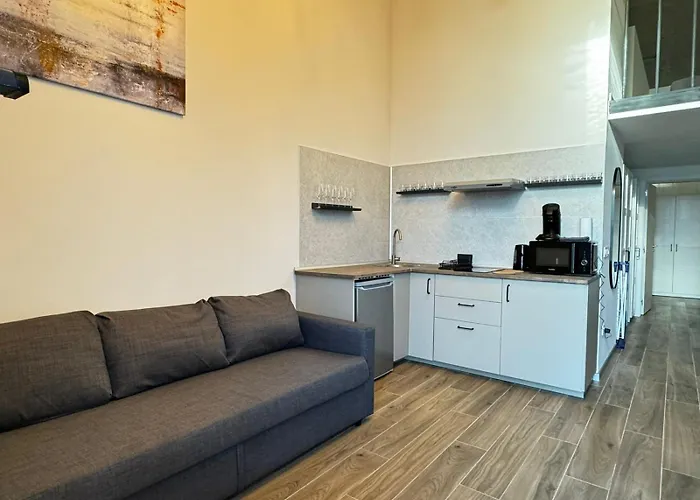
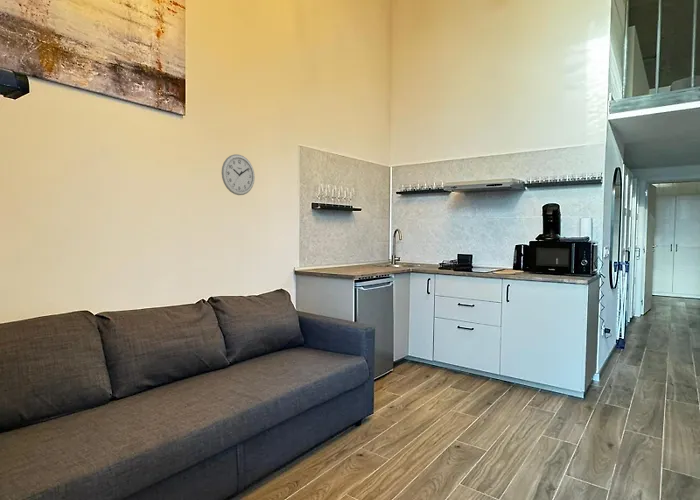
+ wall clock [221,153,256,196]
